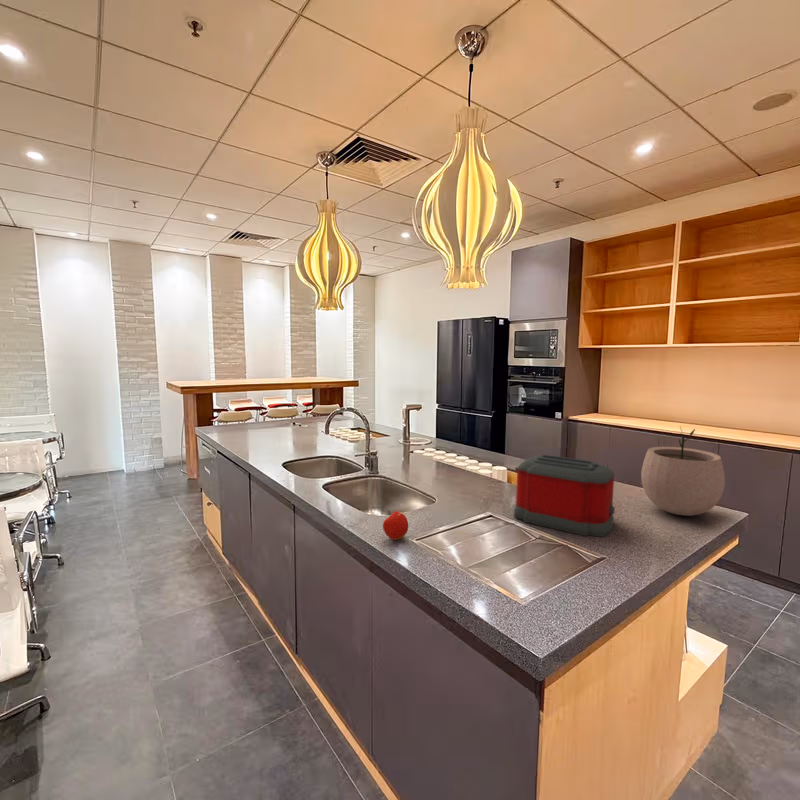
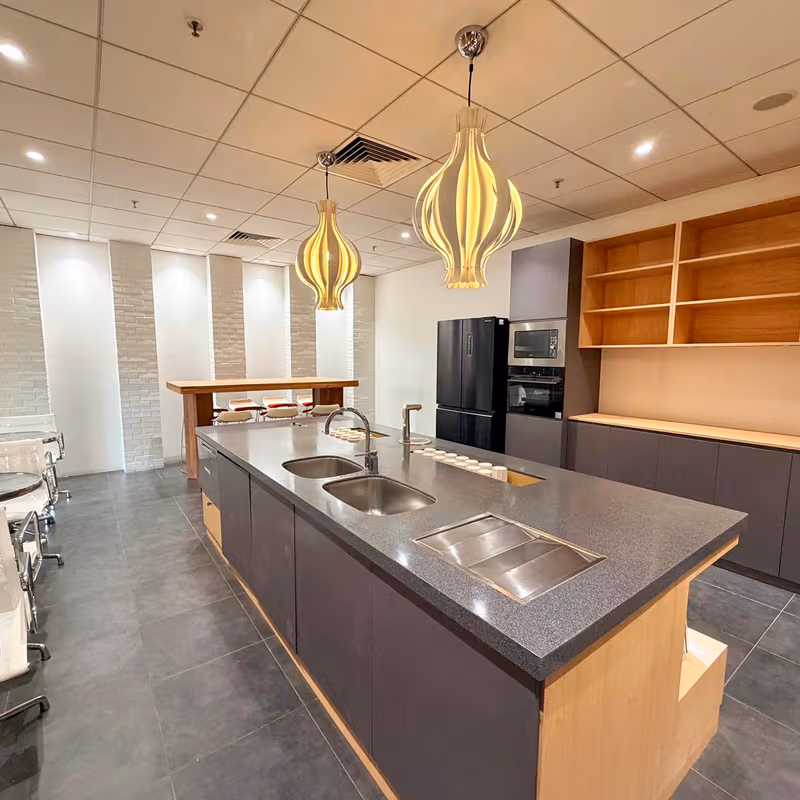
- plant pot [640,426,726,517]
- toaster [513,454,616,538]
- fruit [382,510,409,541]
